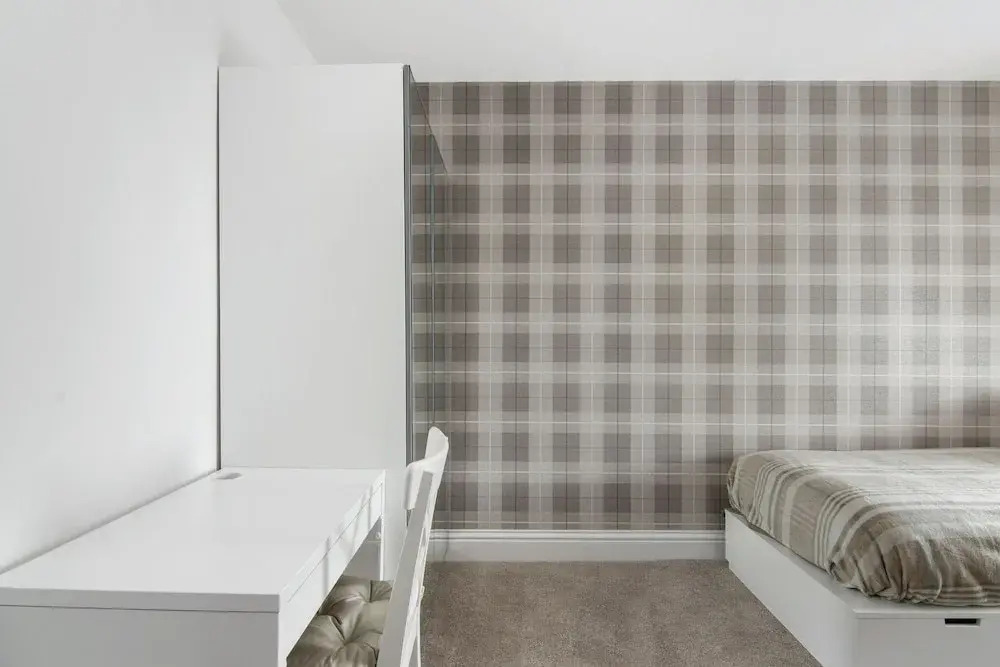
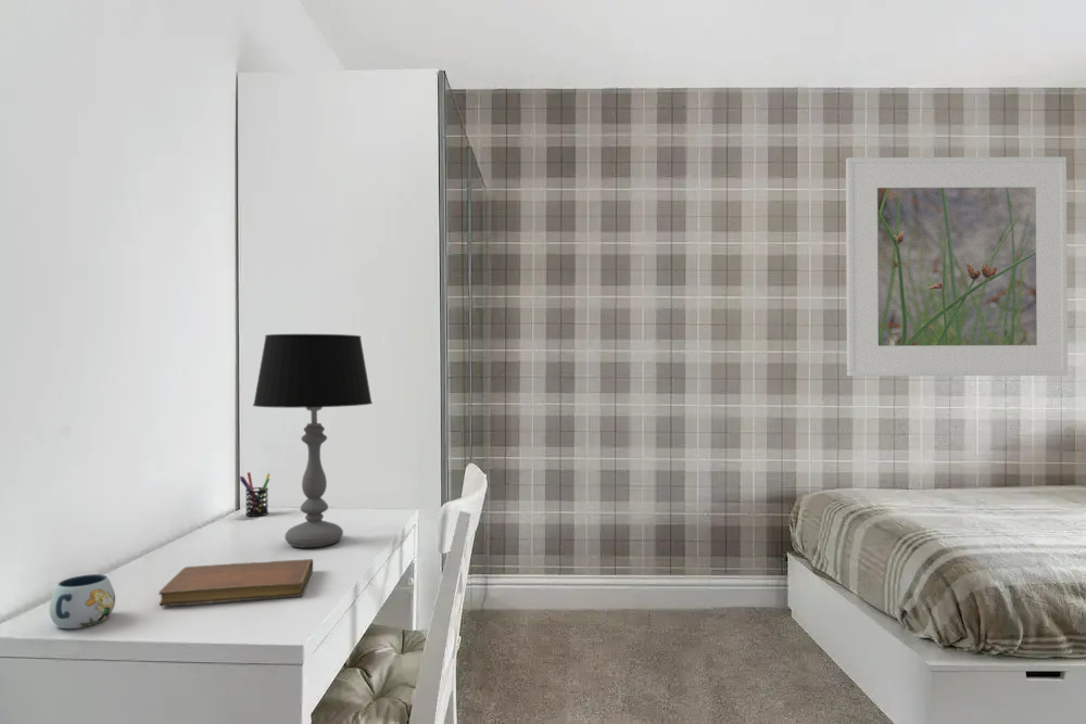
+ mug [48,573,116,630]
+ notebook [157,558,314,607]
+ table lamp [252,333,374,548]
+ pen holder [239,471,270,518]
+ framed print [845,156,1069,377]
